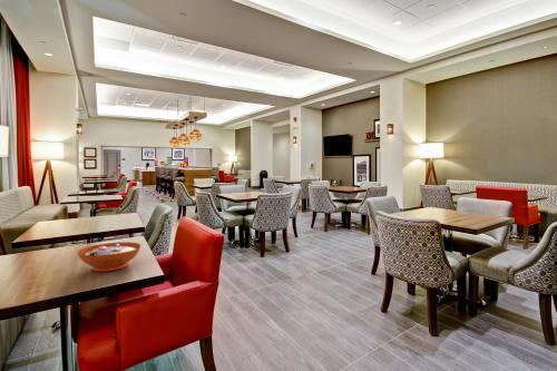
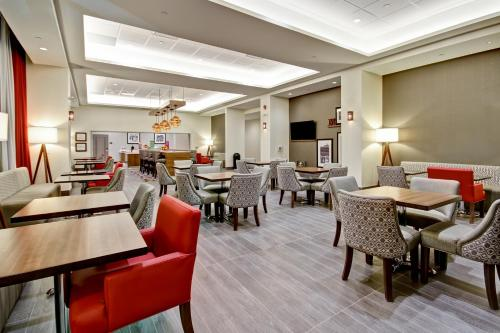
- decorative bowl [76,241,141,272]
